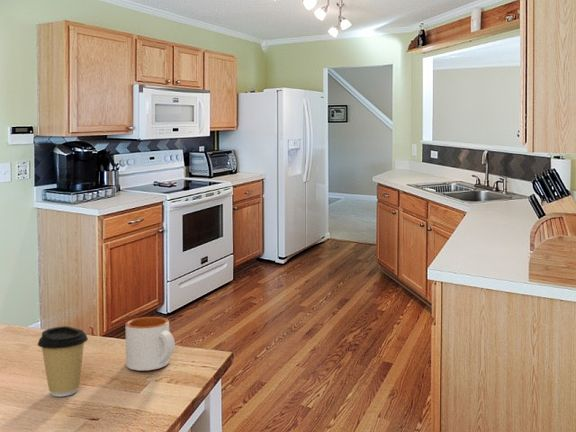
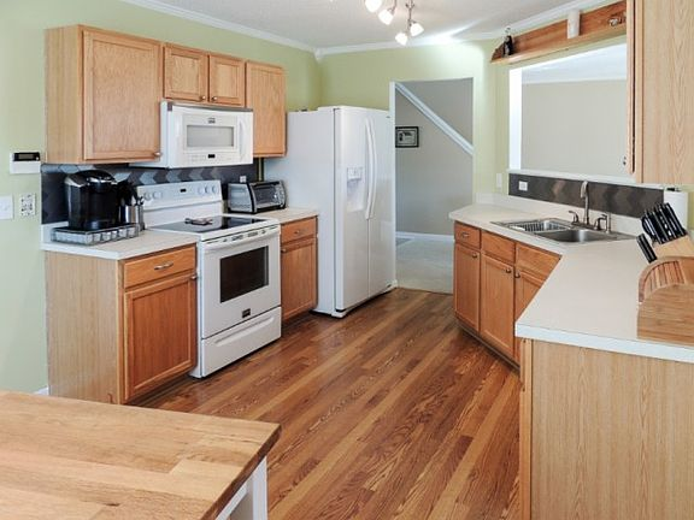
- mug [124,316,176,372]
- coffee cup [37,325,89,397]
